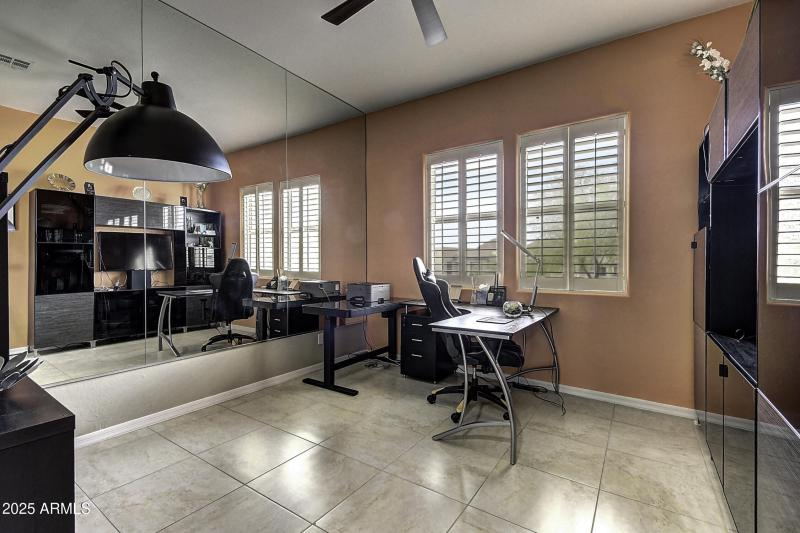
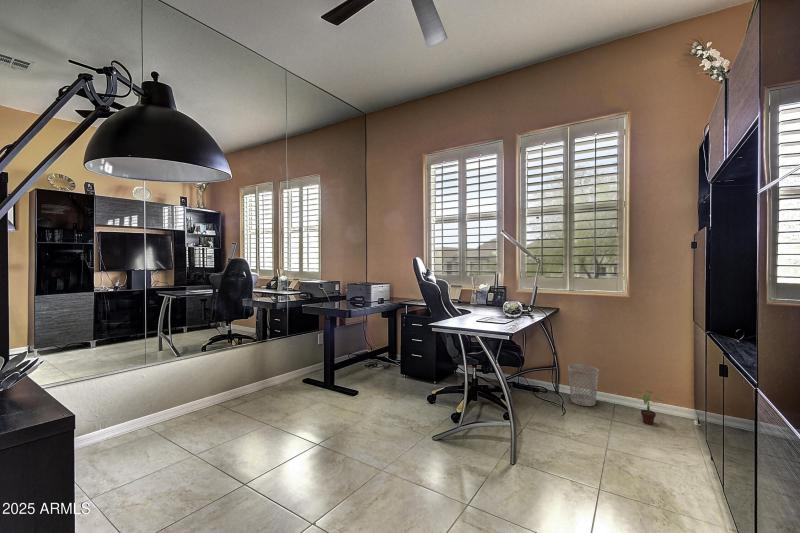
+ wastebasket [567,363,600,407]
+ potted plant [629,390,665,425]
